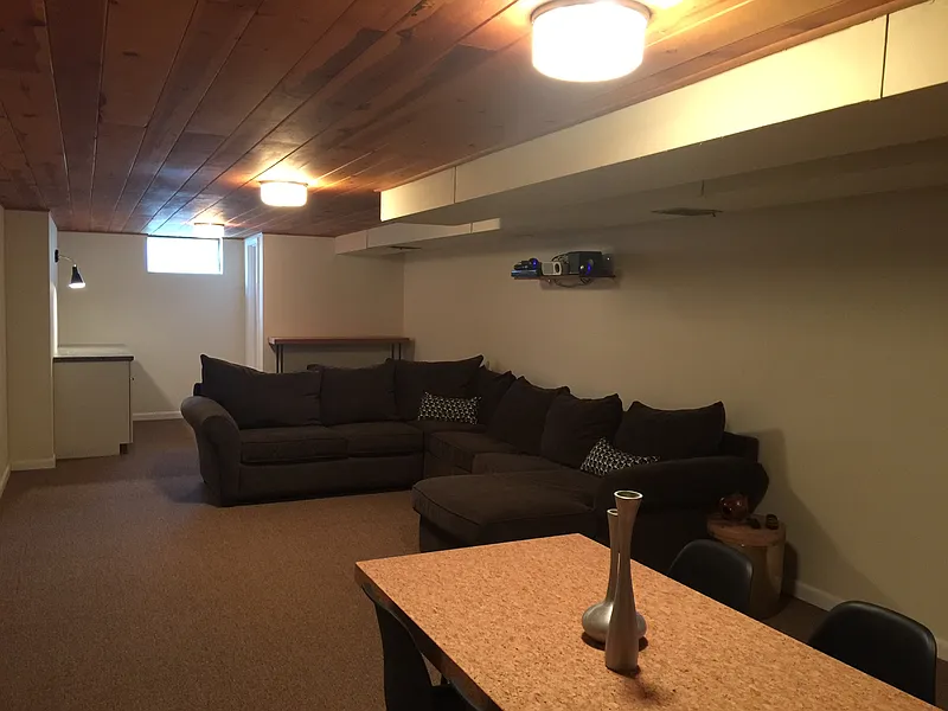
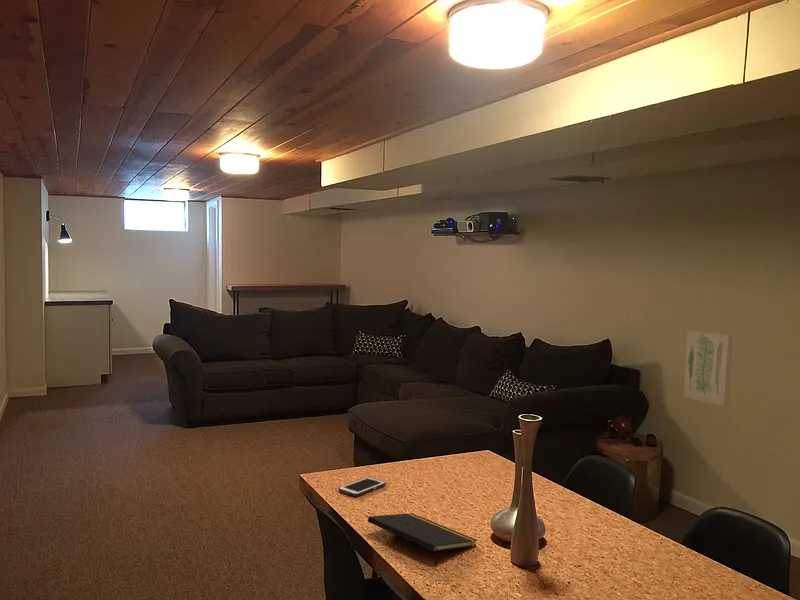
+ notepad [367,512,478,567]
+ cell phone [337,476,387,497]
+ wall art [683,329,734,407]
